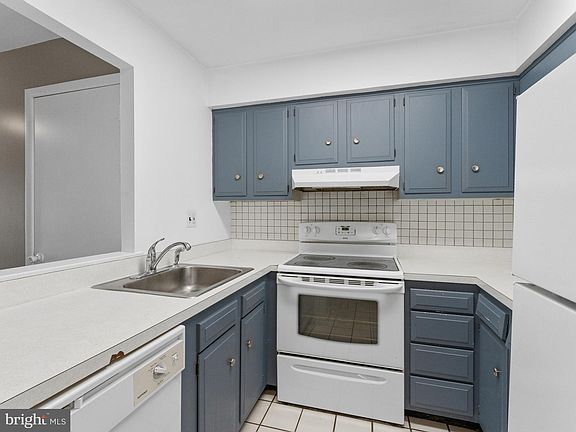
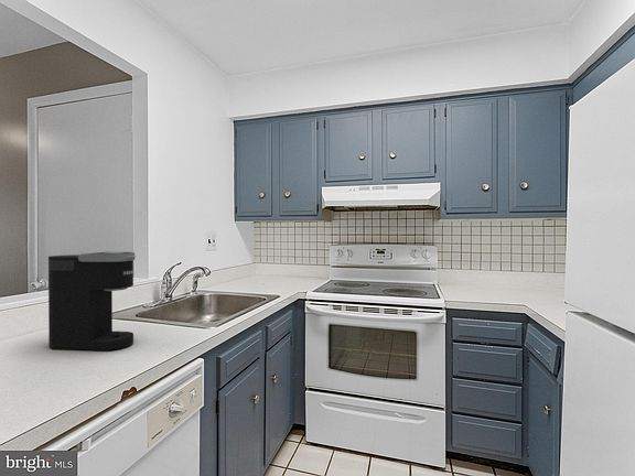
+ coffee maker [47,251,137,351]
